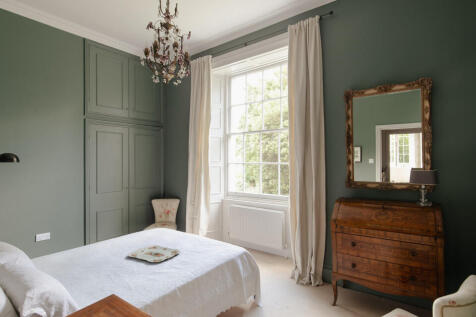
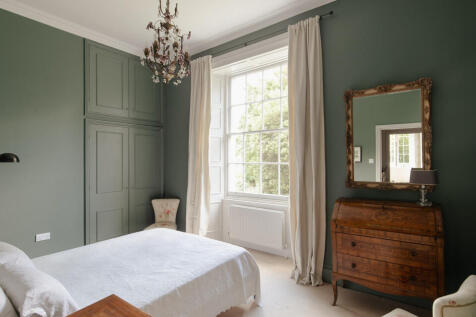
- serving tray [127,244,181,263]
